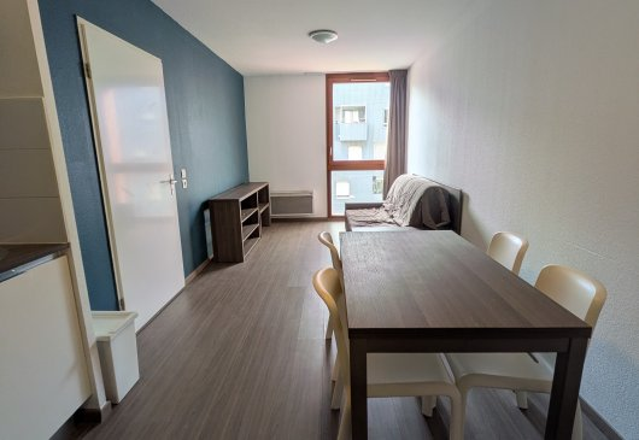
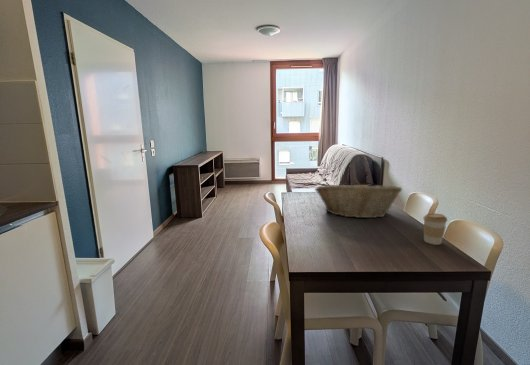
+ fruit basket [314,181,403,219]
+ coffee cup [422,213,448,246]
